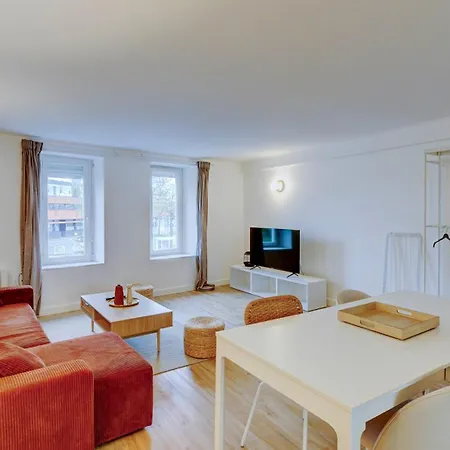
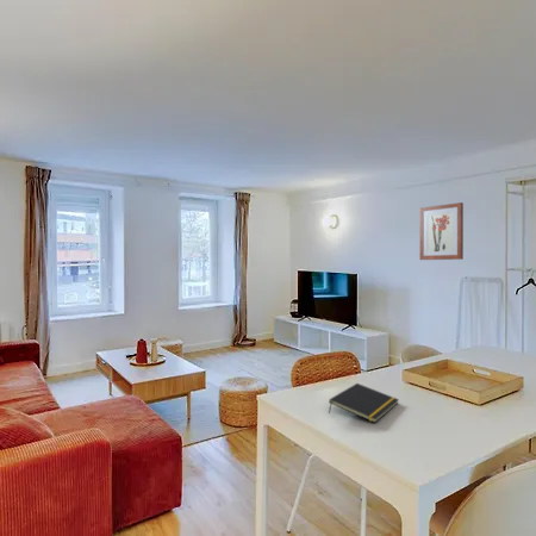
+ notepad [328,382,400,424]
+ wall art [418,201,465,261]
